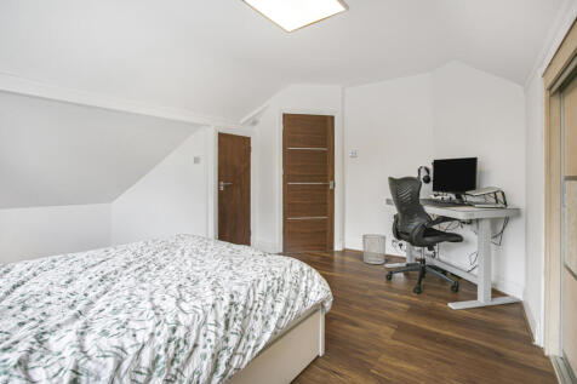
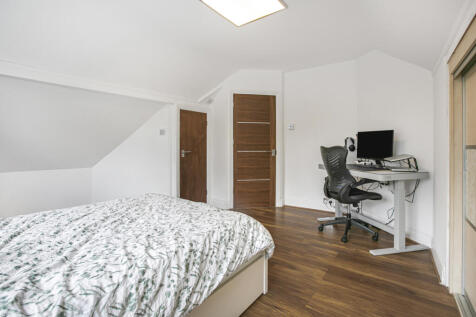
- waste bin [361,233,387,265]
